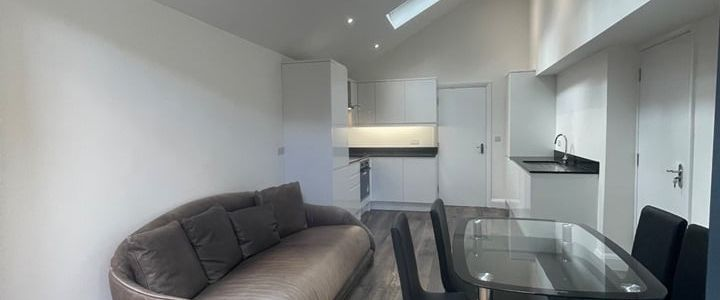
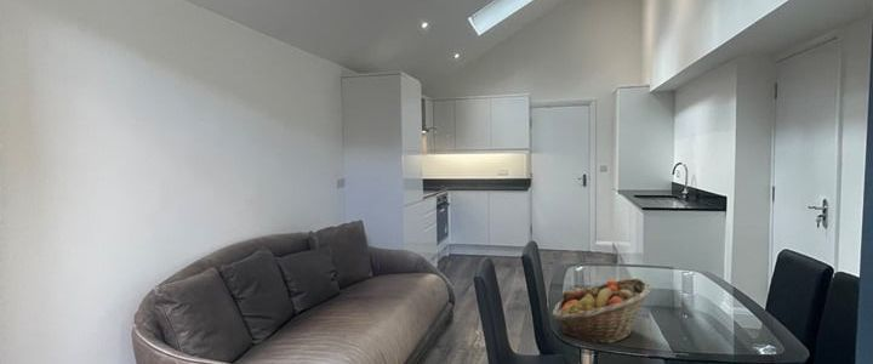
+ fruit basket [550,278,652,345]
